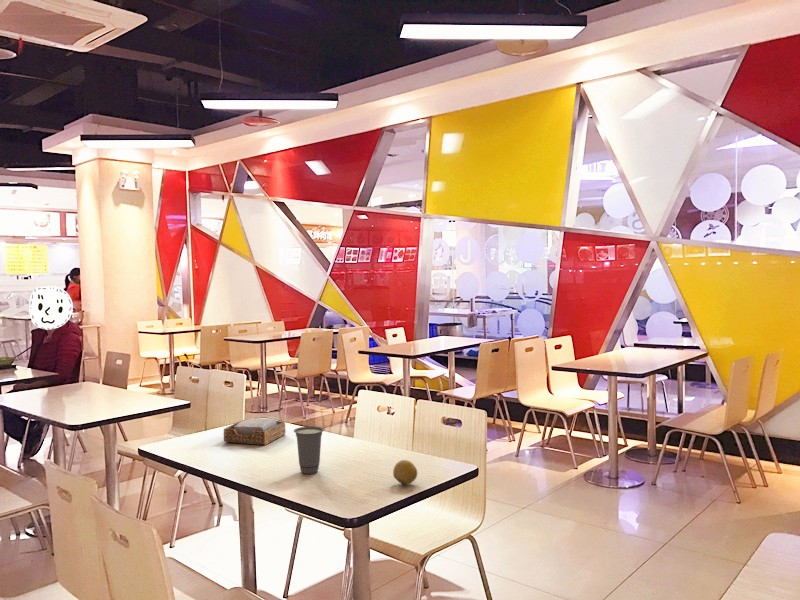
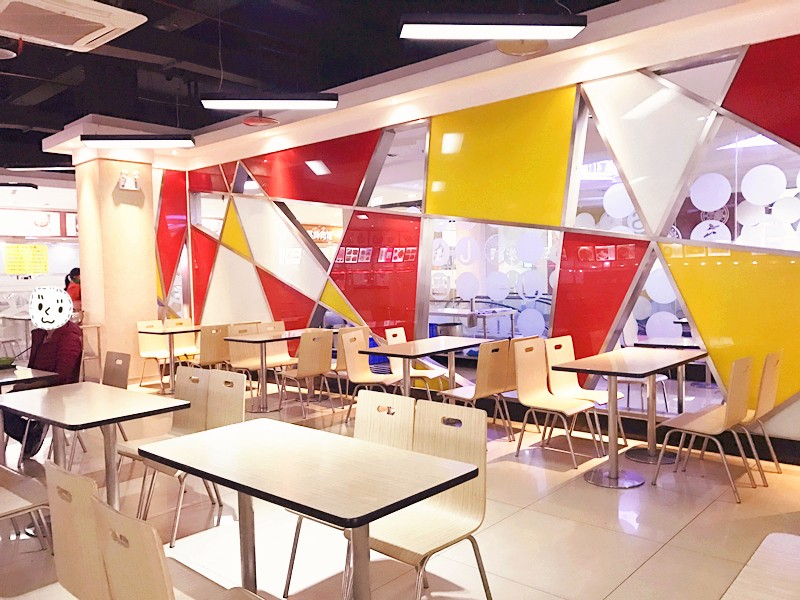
- fruit [392,459,418,485]
- napkin holder [223,417,287,446]
- cup [293,425,325,475]
